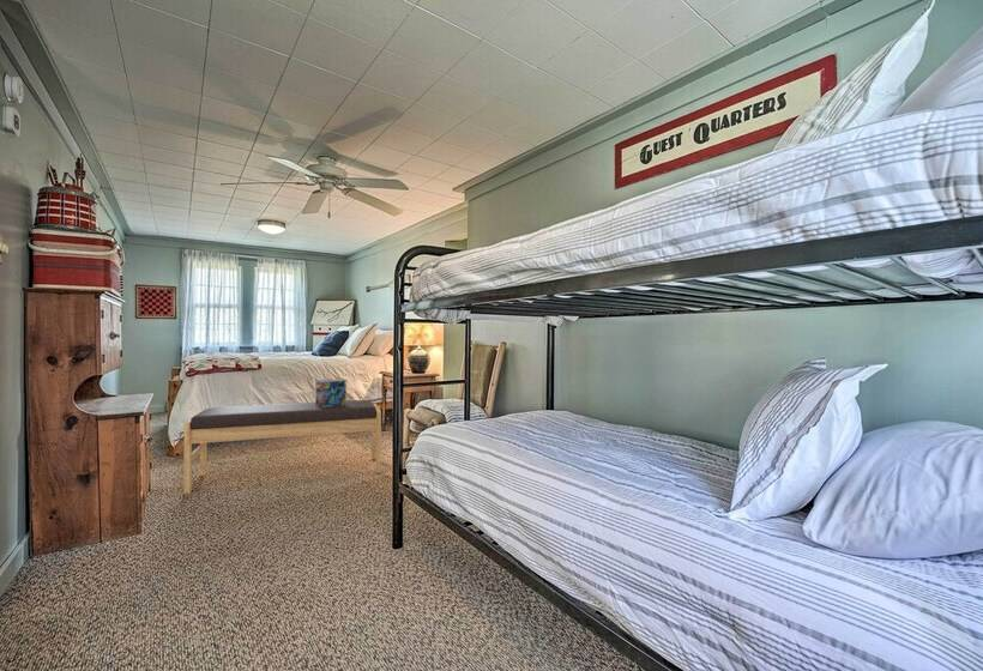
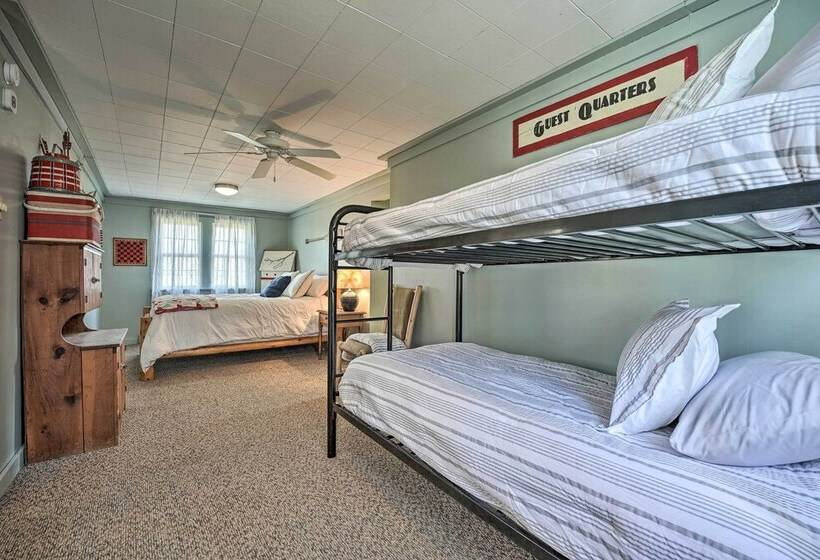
- decorative box [314,377,348,407]
- bench [182,399,382,495]
